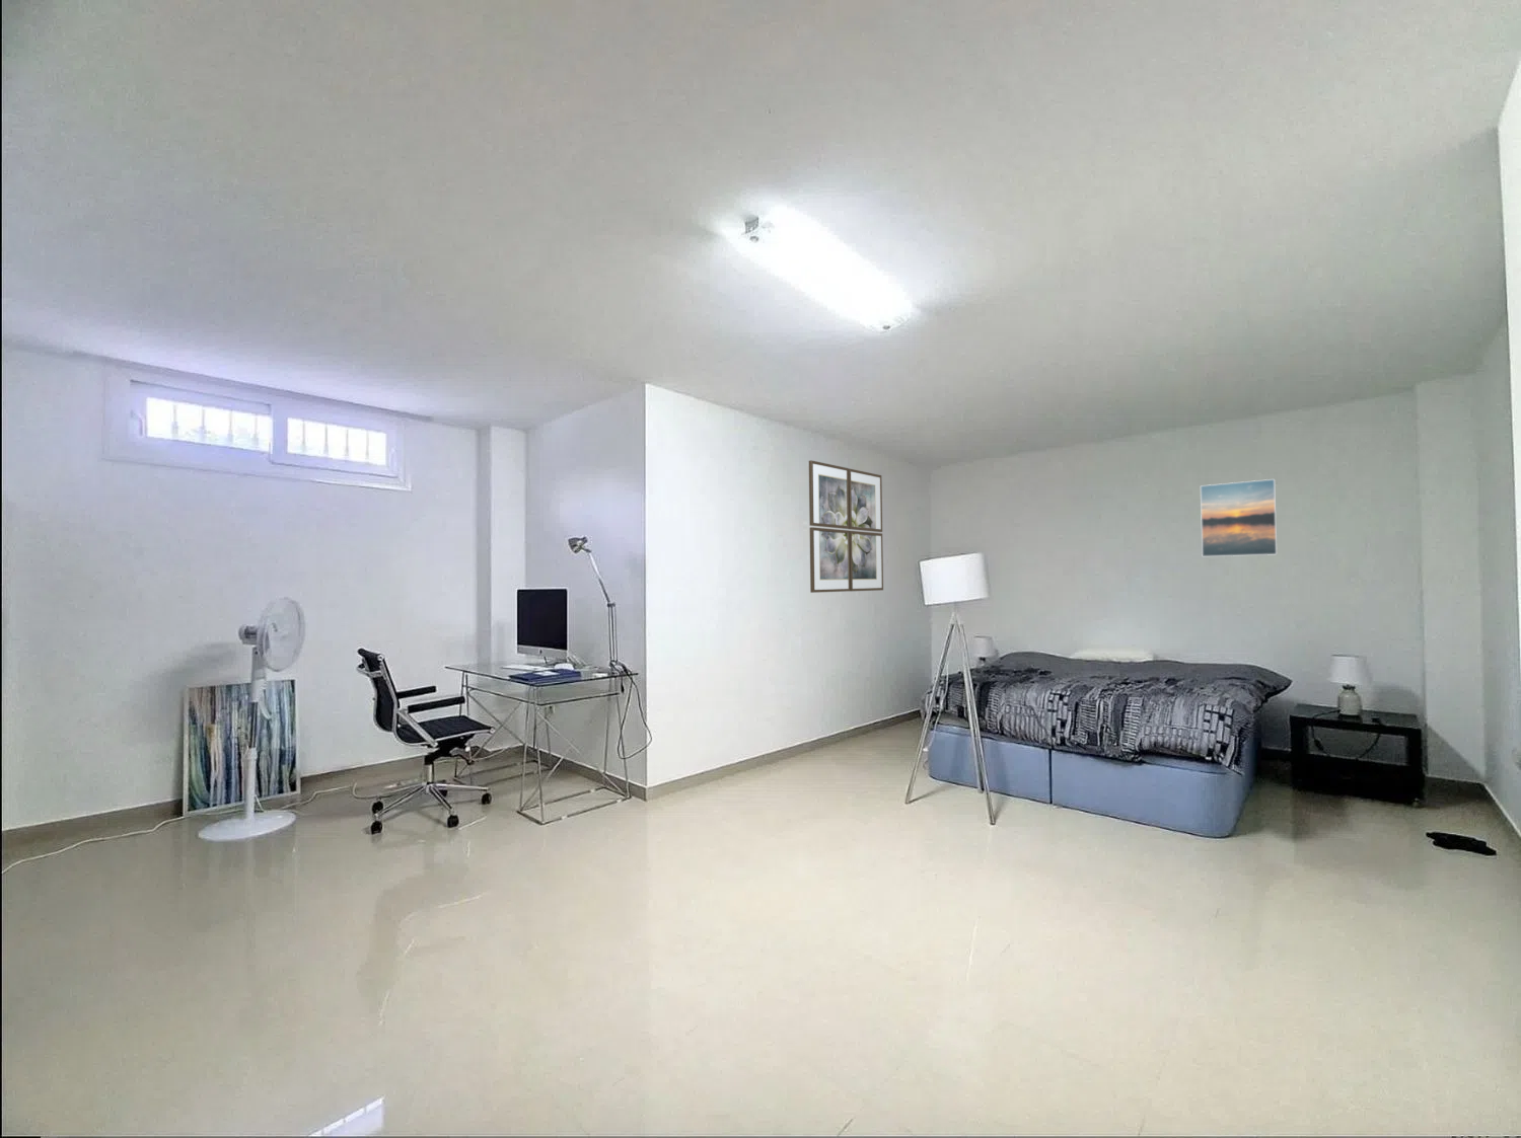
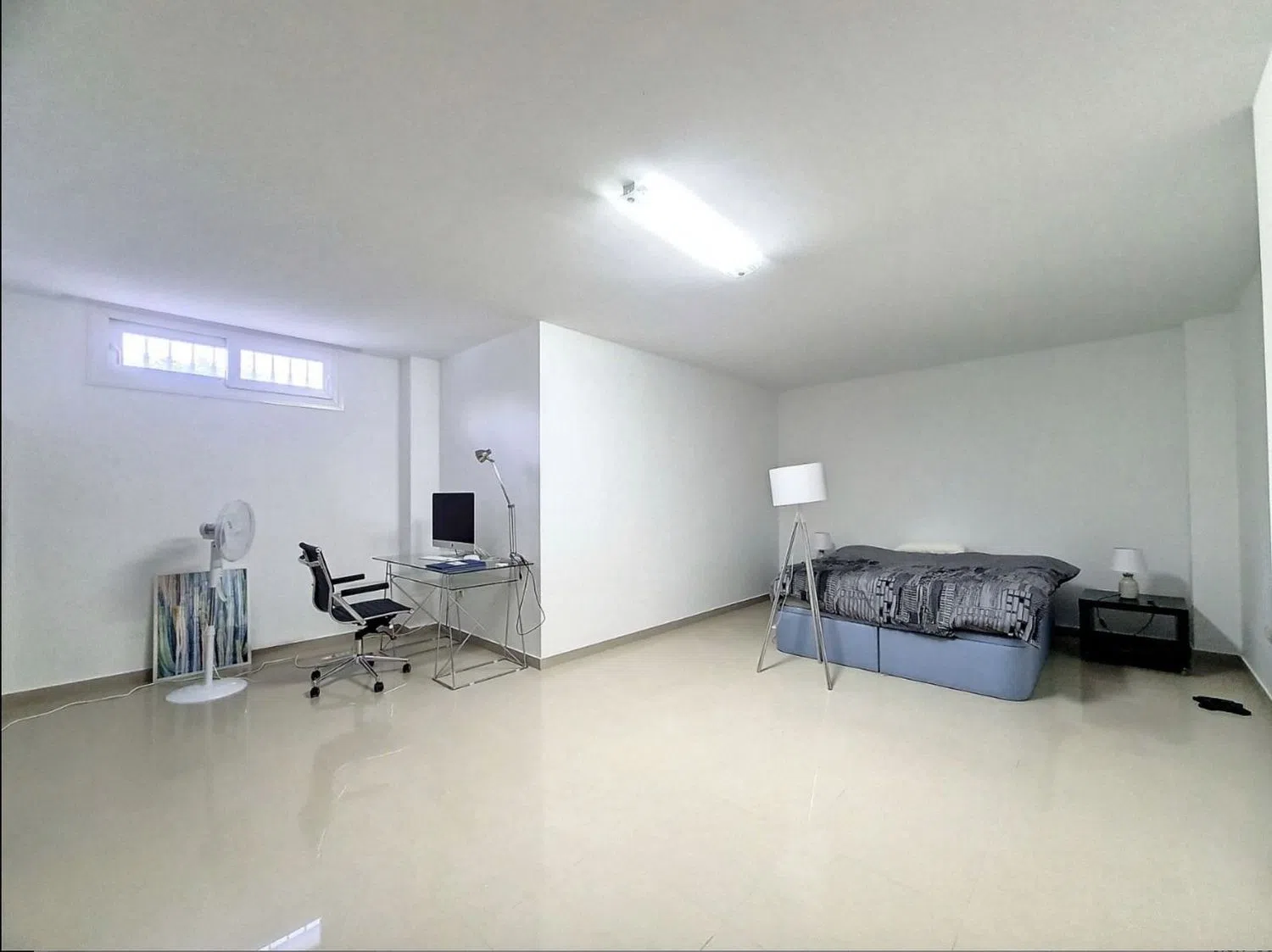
- wall art [808,459,884,594]
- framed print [1199,478,1277,557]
